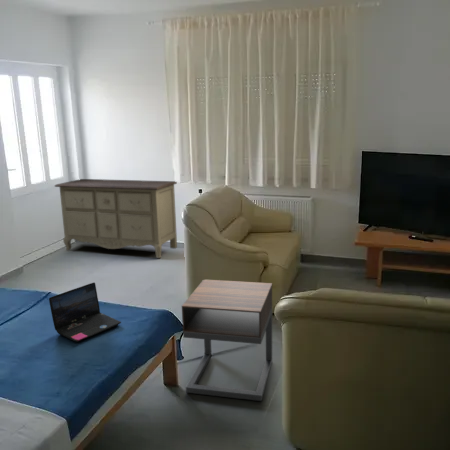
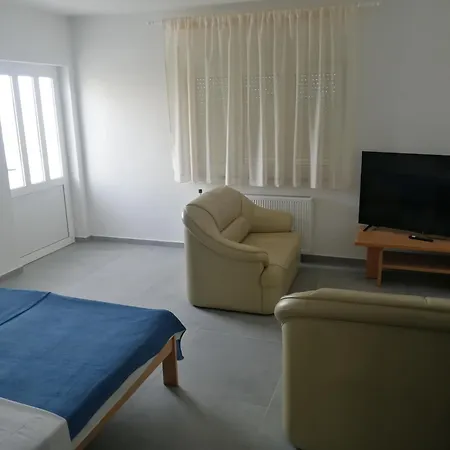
- nightstand [181,279,273,402]
- dresser [54,178,178,259]
- laptop [48,282,122,343]
